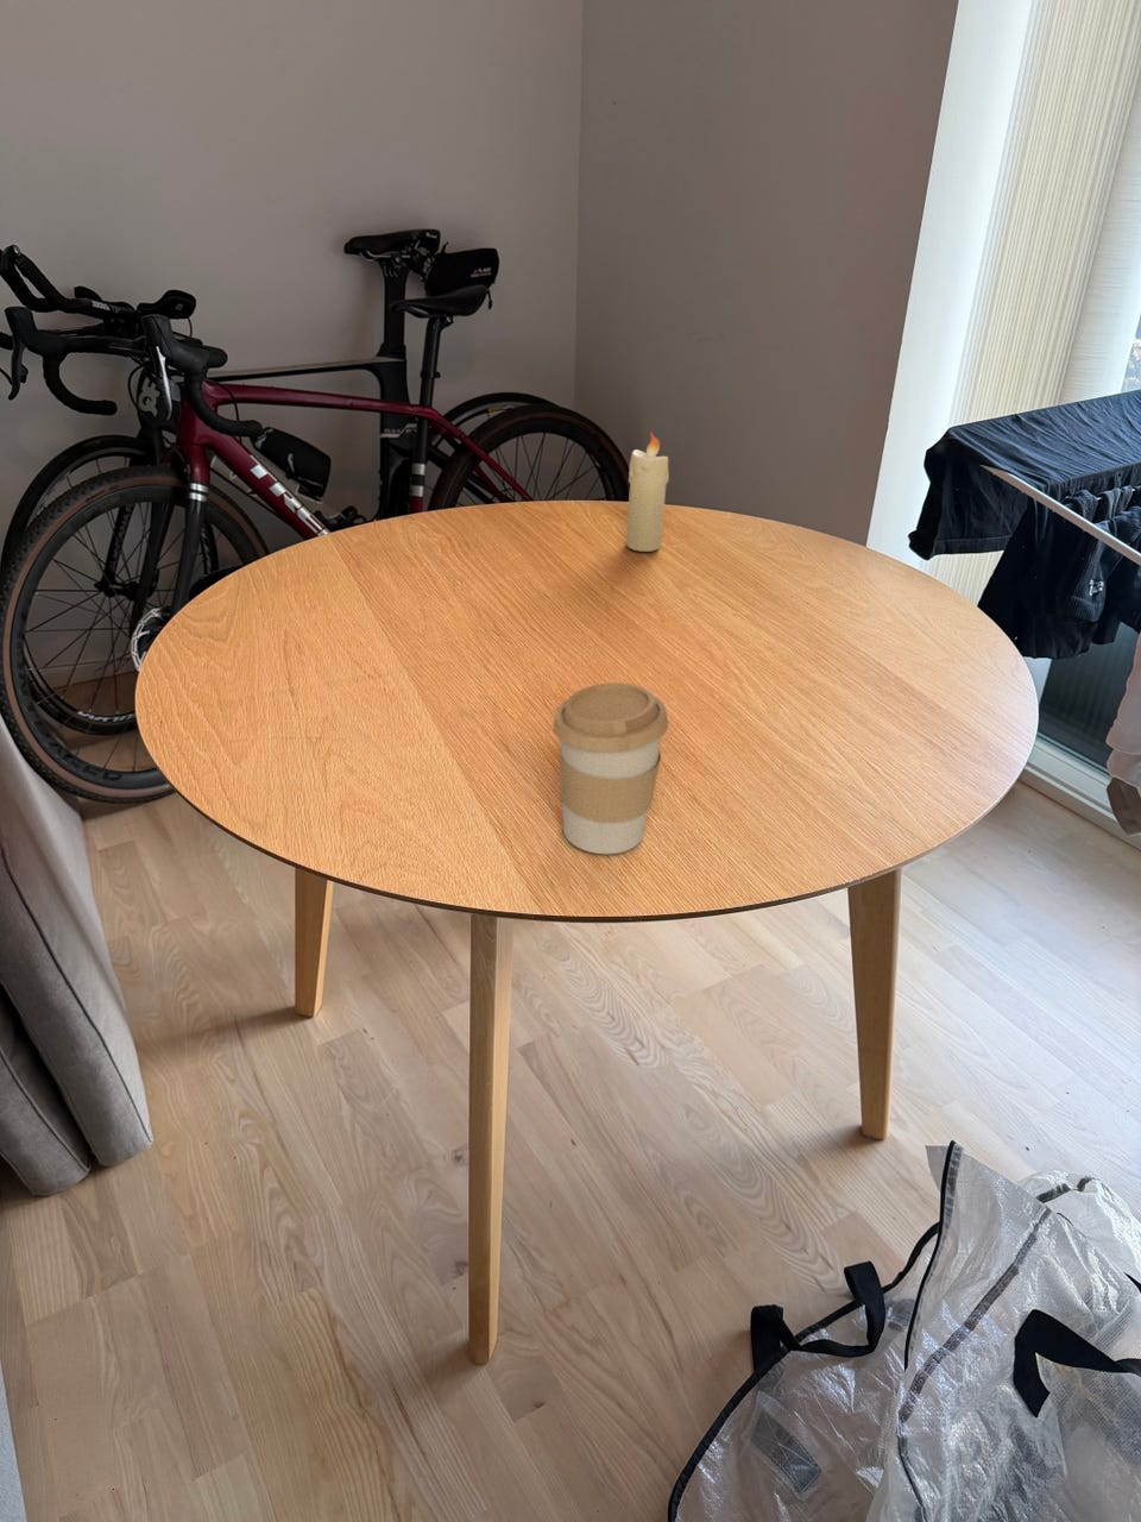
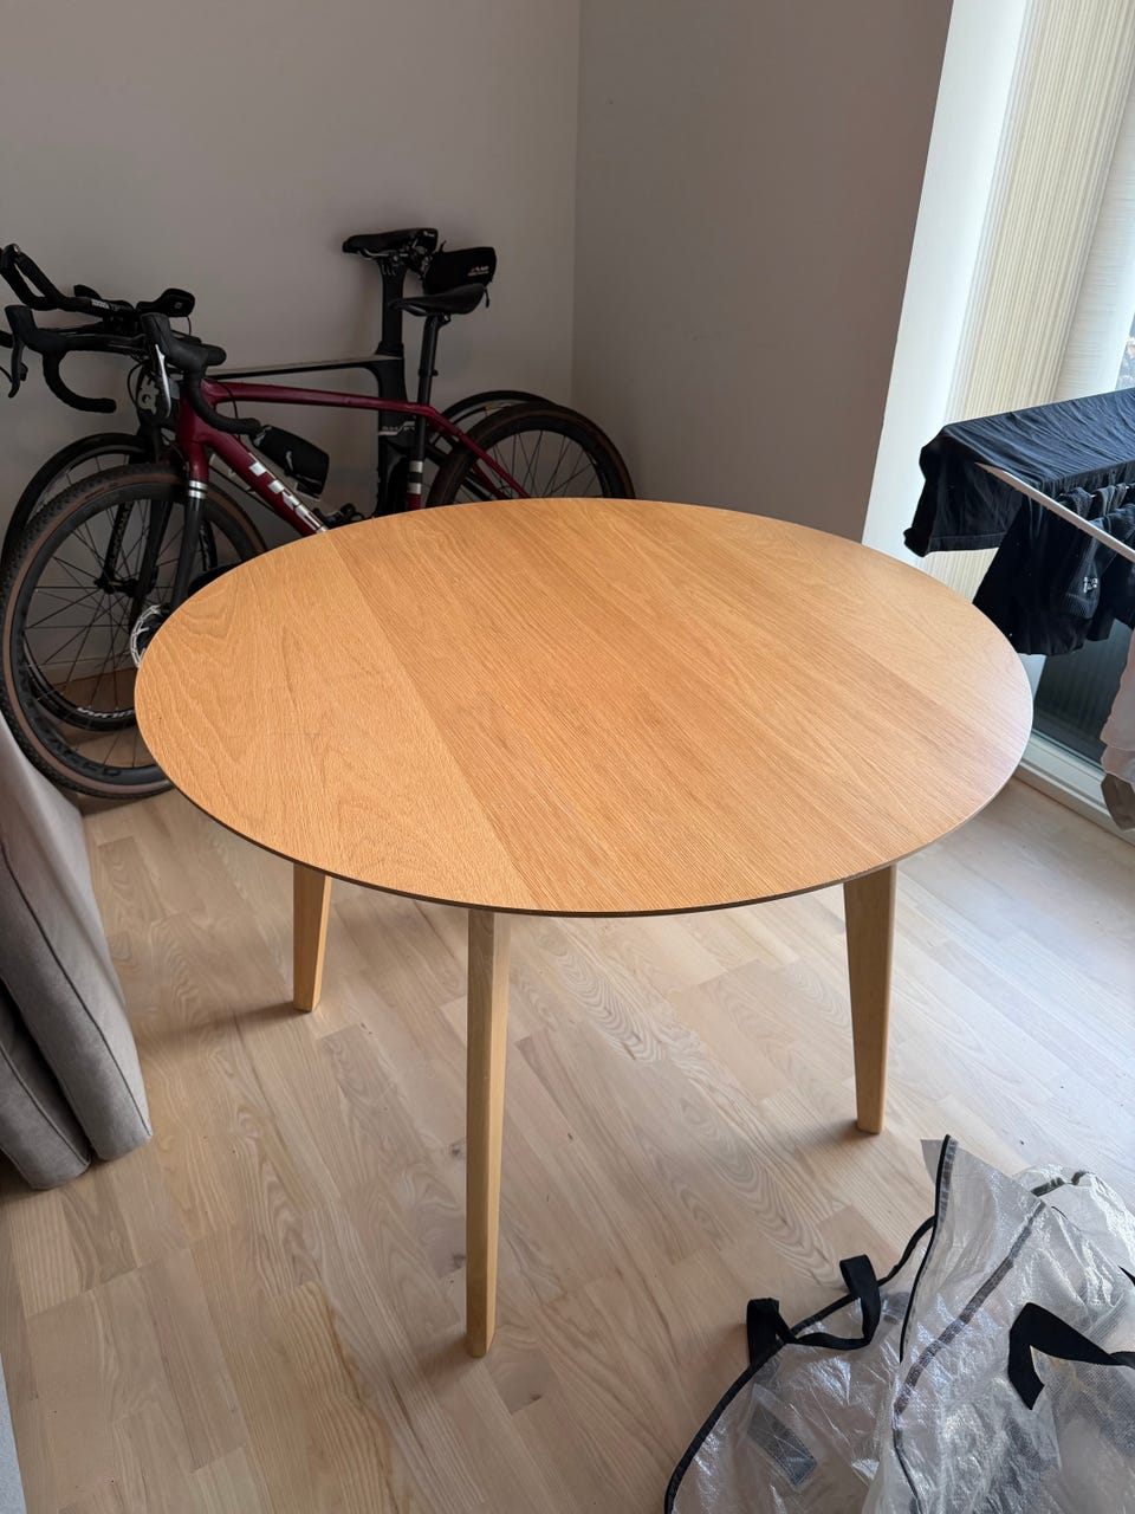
- candle [626,430,670,552]
- coffee cup [553,682,669,854]
